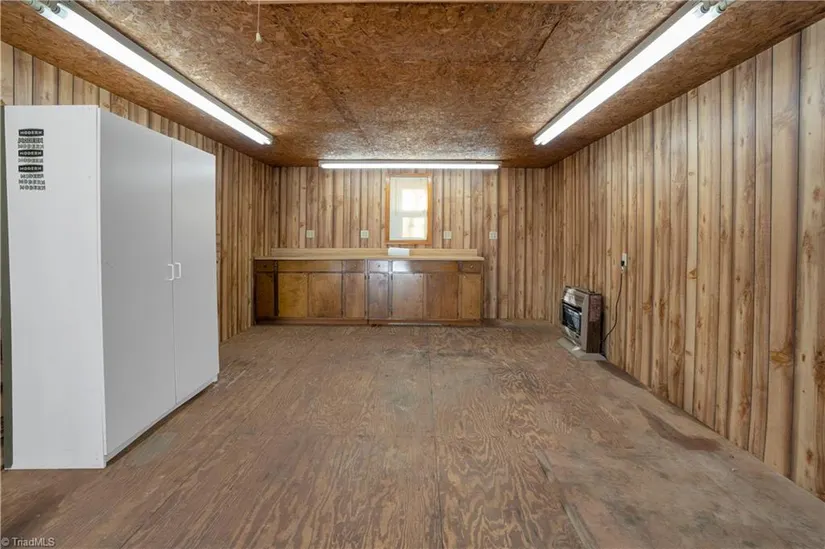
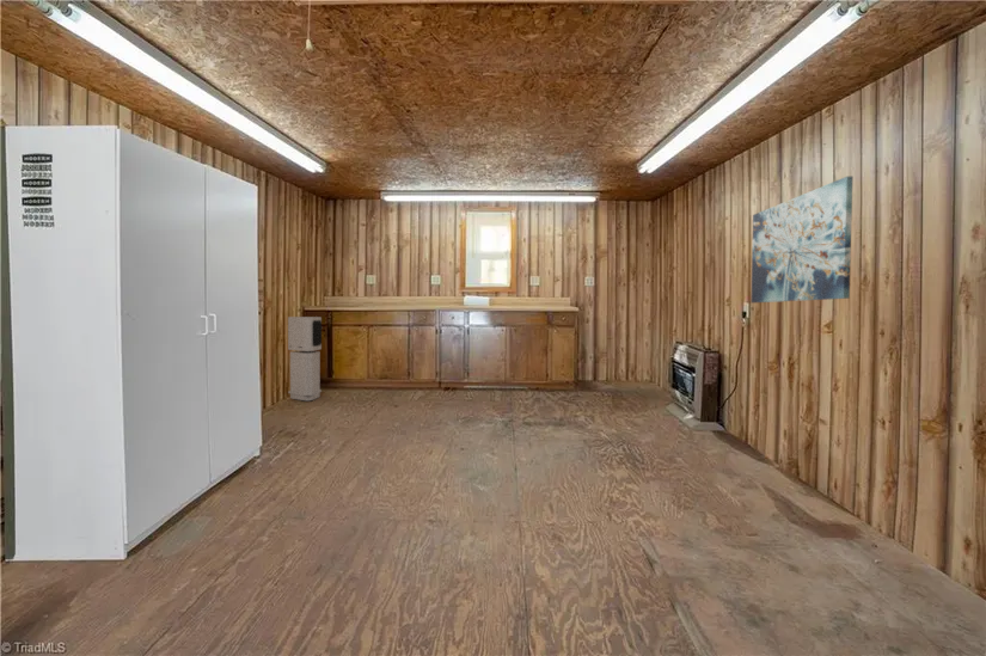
+ air purifier [287,315,323,401]
+ wall art [749,176,853,304]
